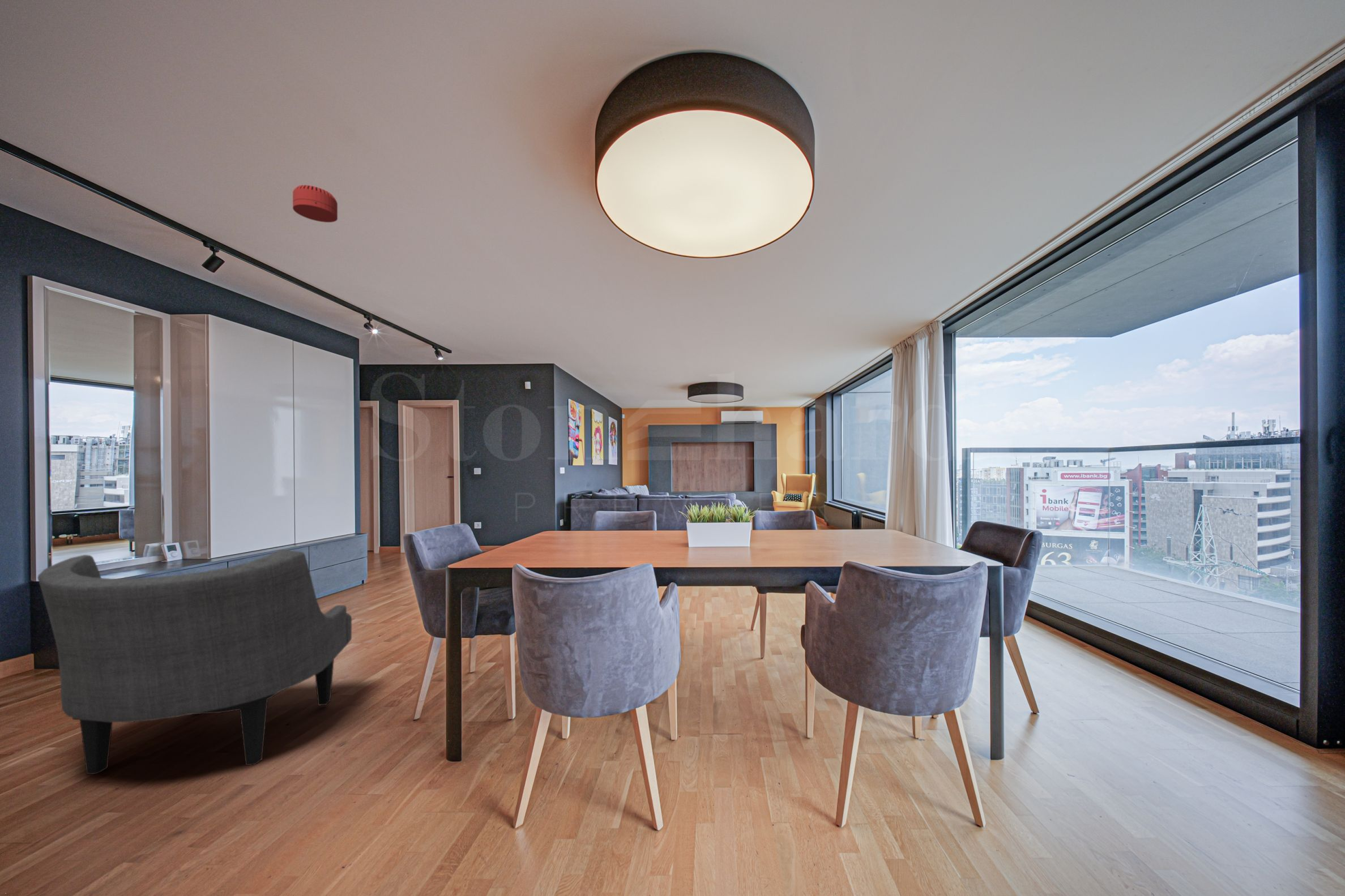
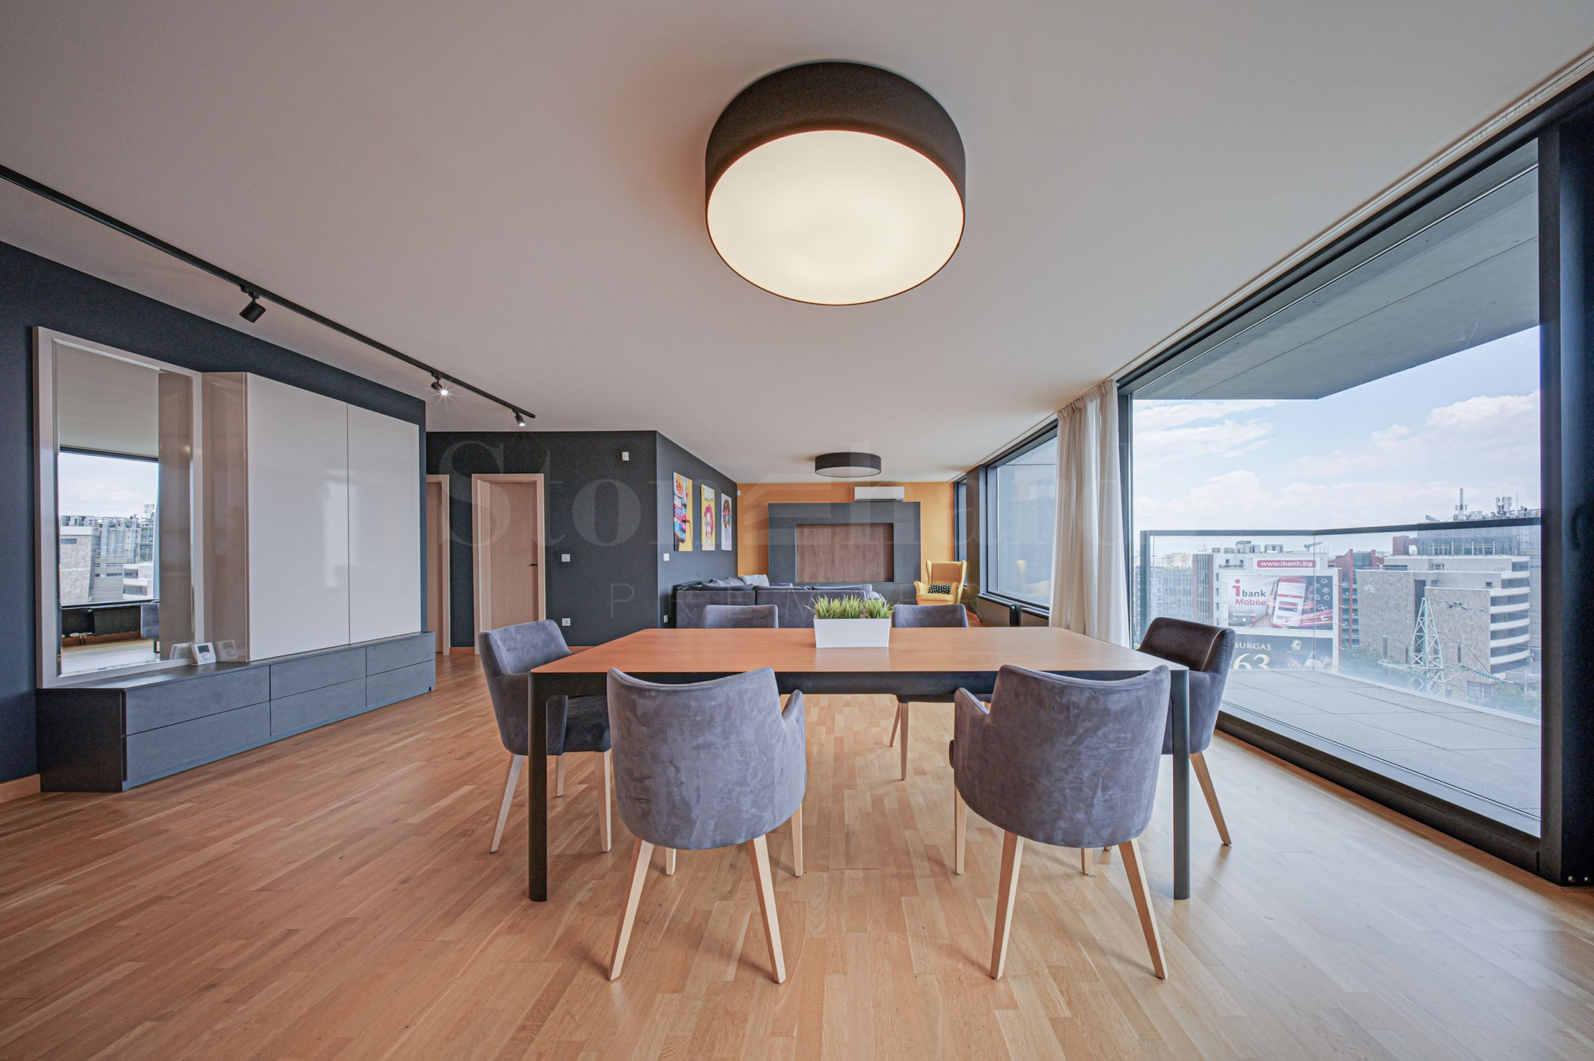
- smoke detector [292,185,338,223]
- armchair [37,549,352,775]
